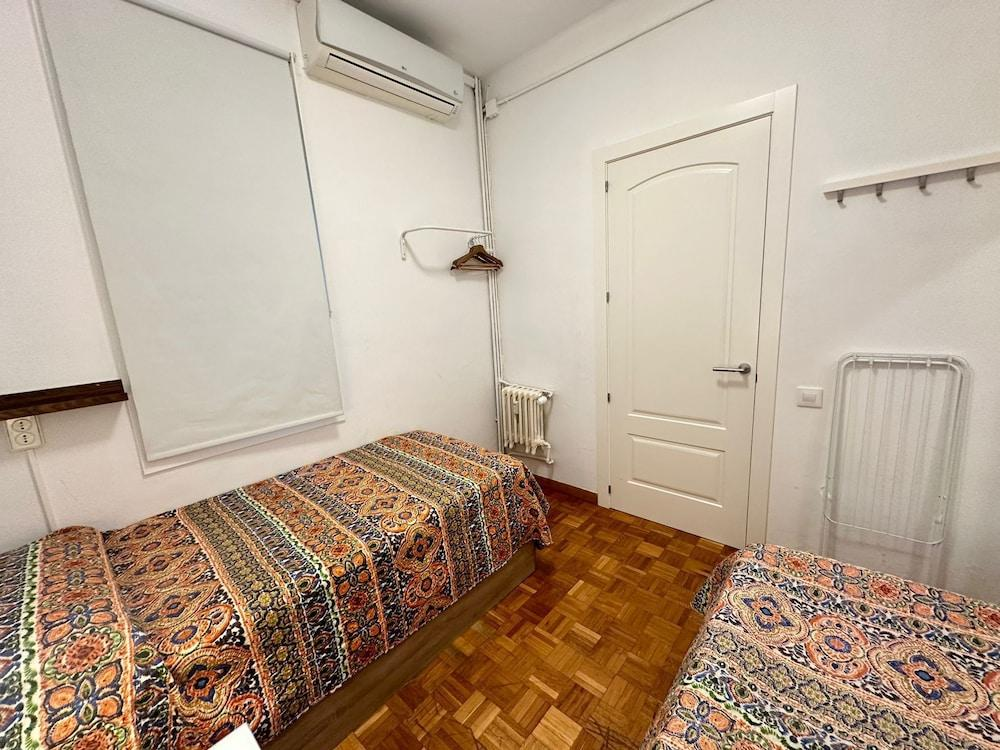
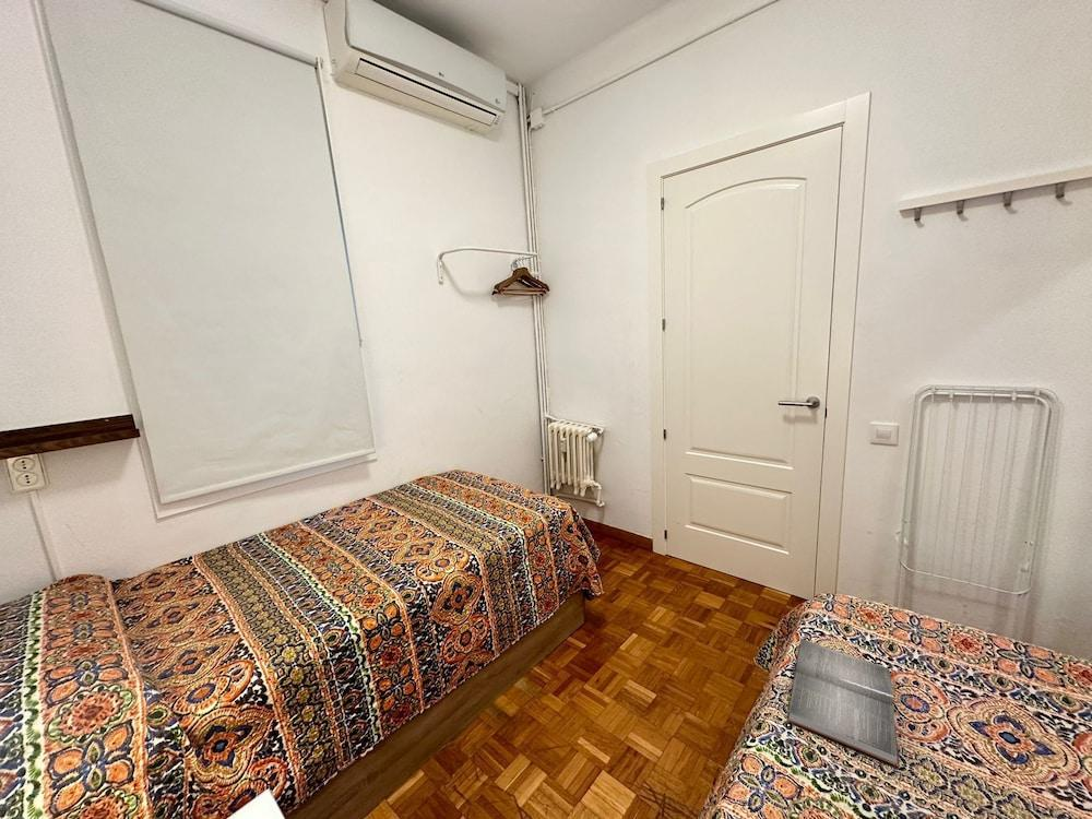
+ hardback book [786,638,901,768]
